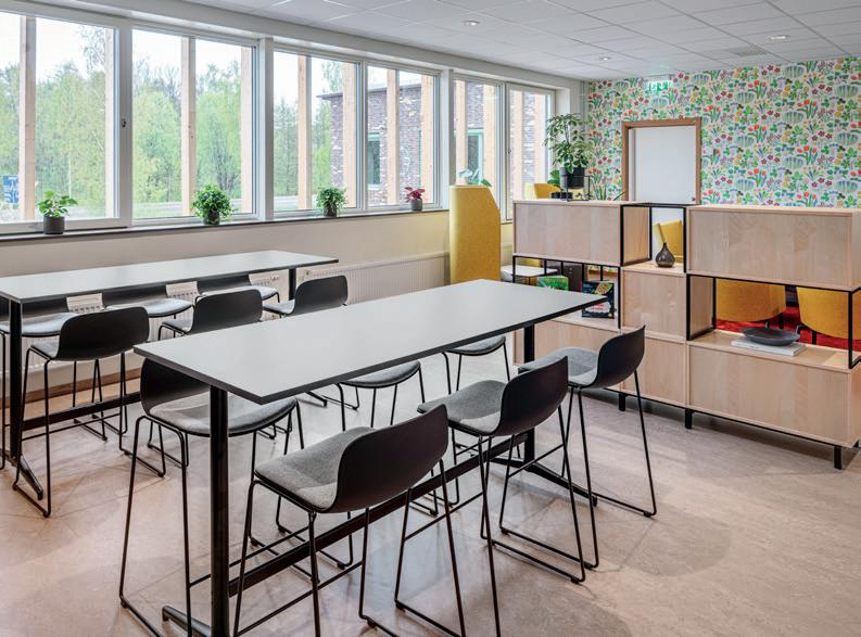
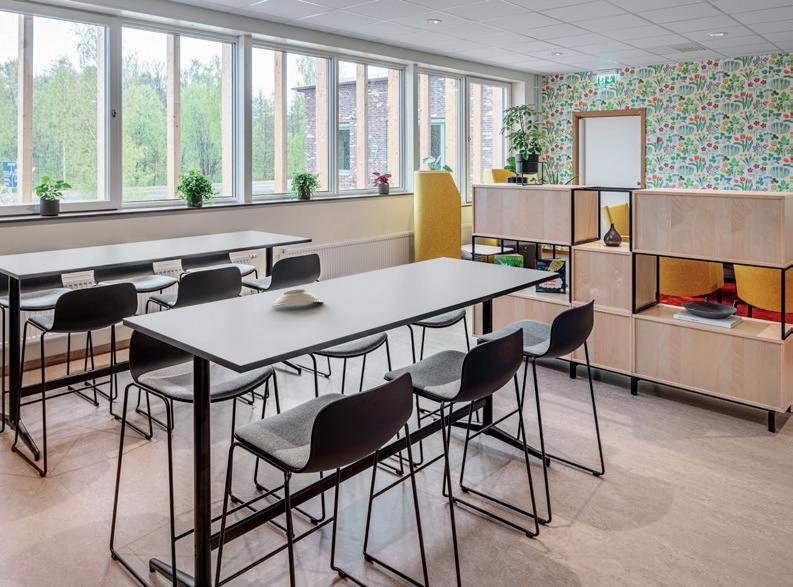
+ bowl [271,288,325,308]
